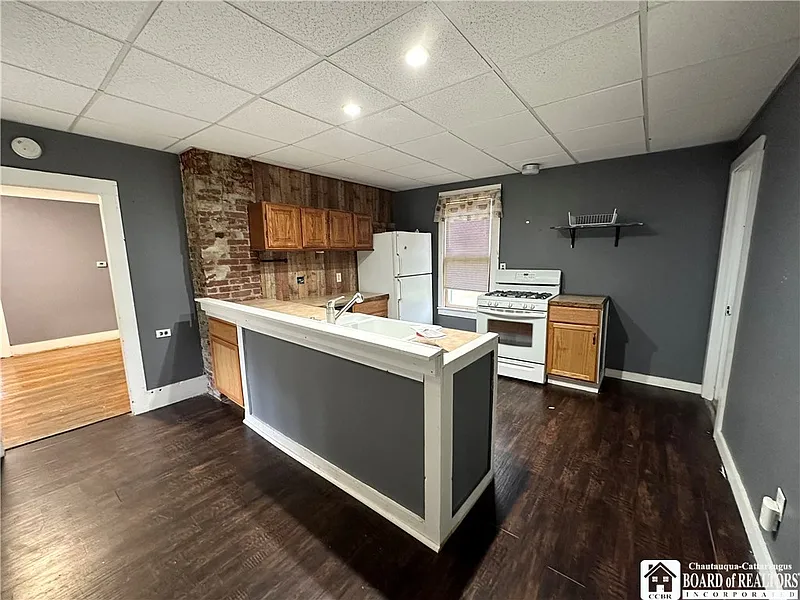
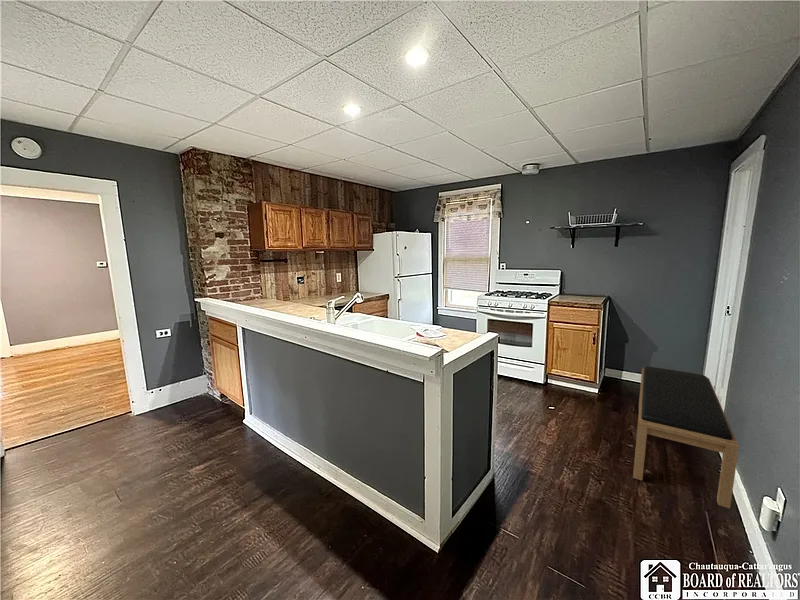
+ bench [632,366,740,510]
